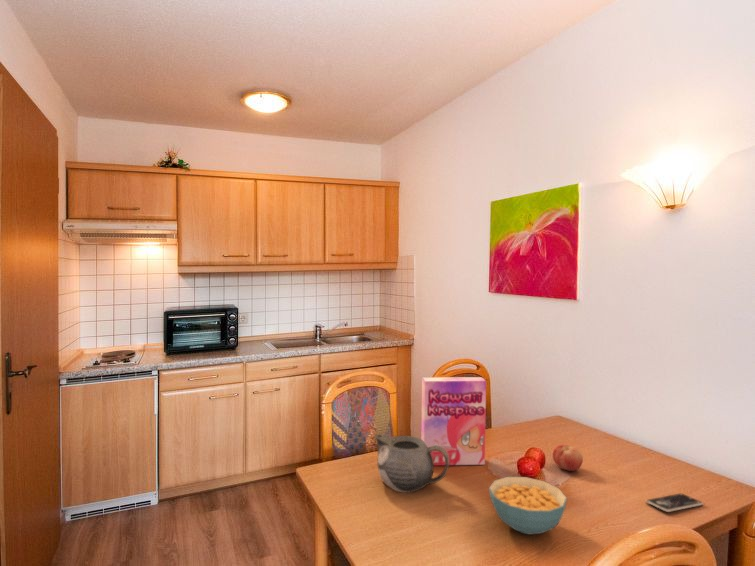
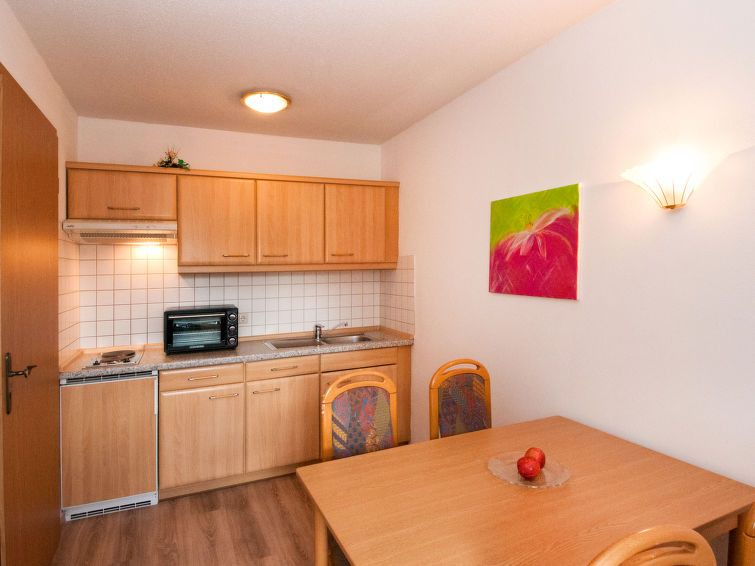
- teapot [373,433,450,494]
- cereal box [420,376,487,467]
- fruit [552,444,584,472]
- cereal bowl [488,476,568,535]
- smartphone [646,493,704,513]
